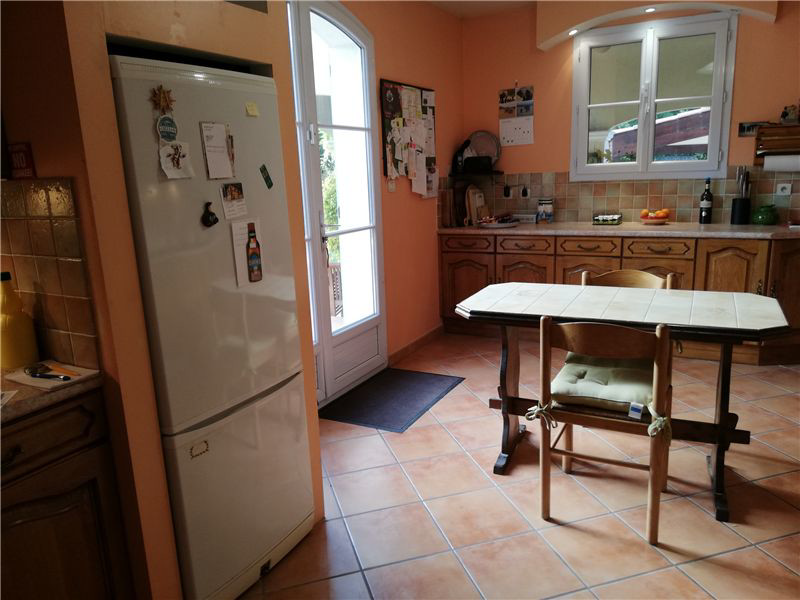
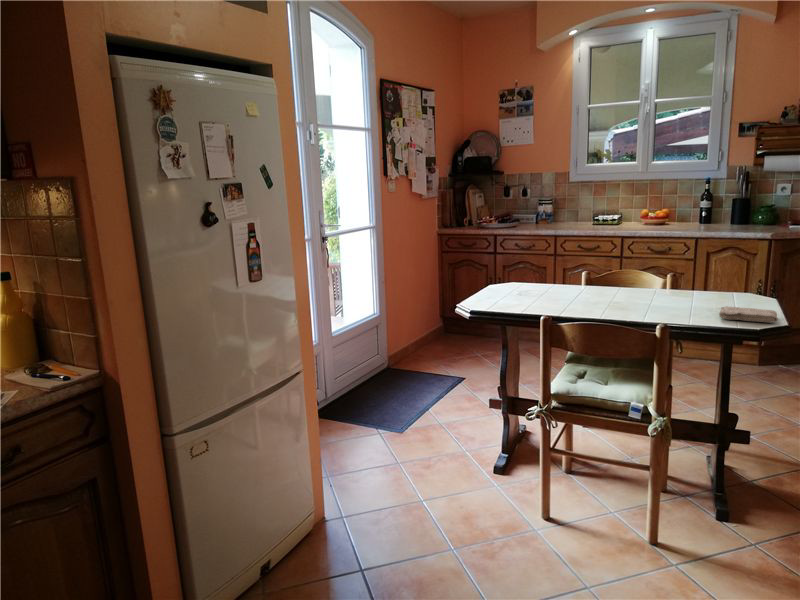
+ washcloth [718,305,779,324]
